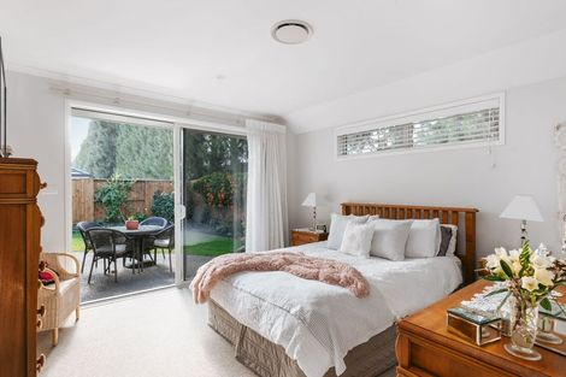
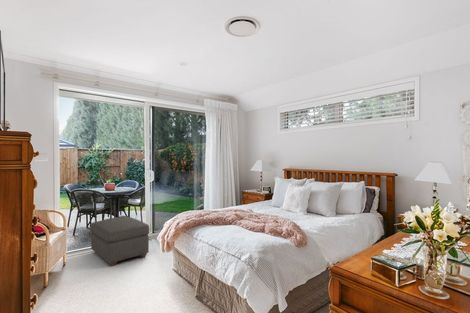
+ ottoman [89,216,150,267]
